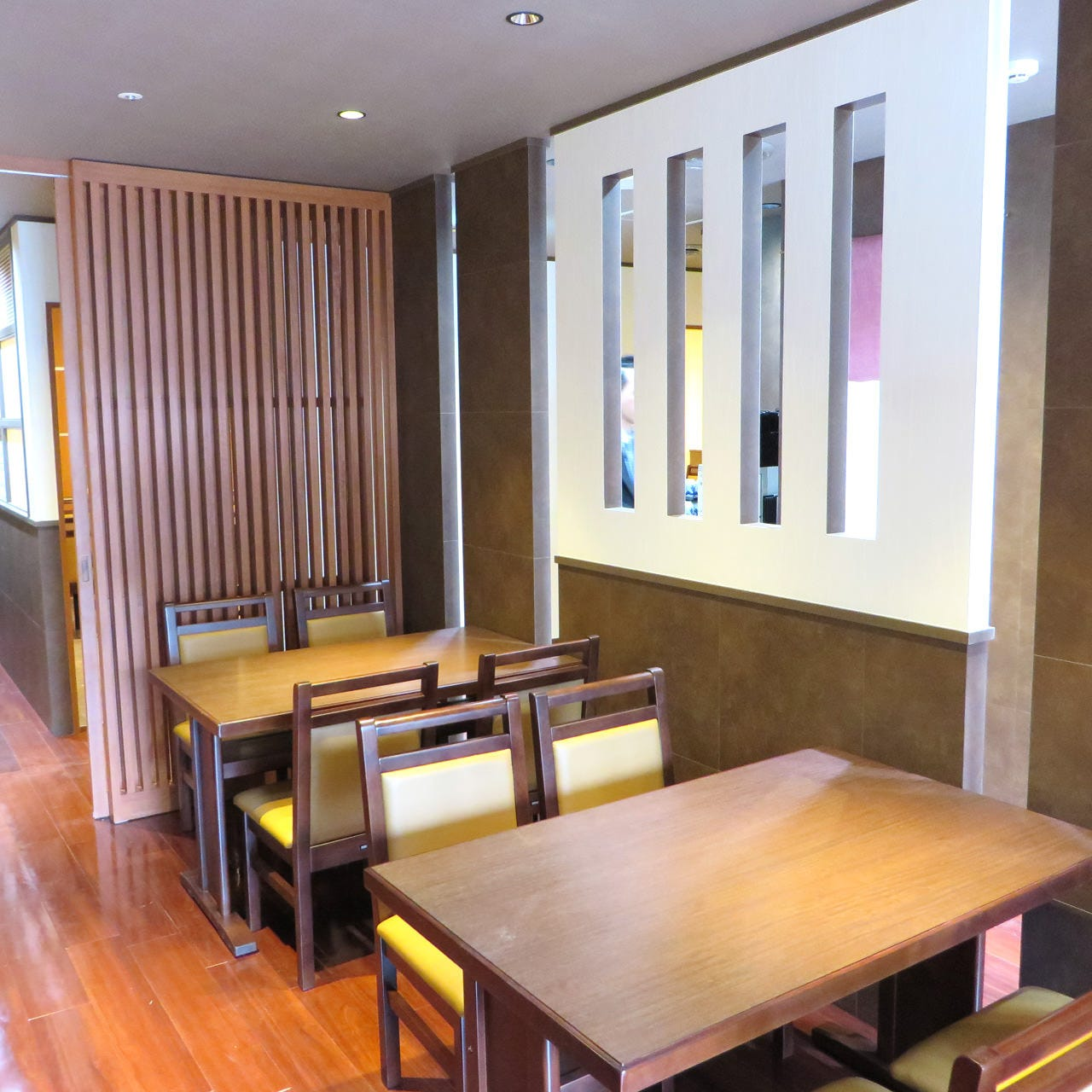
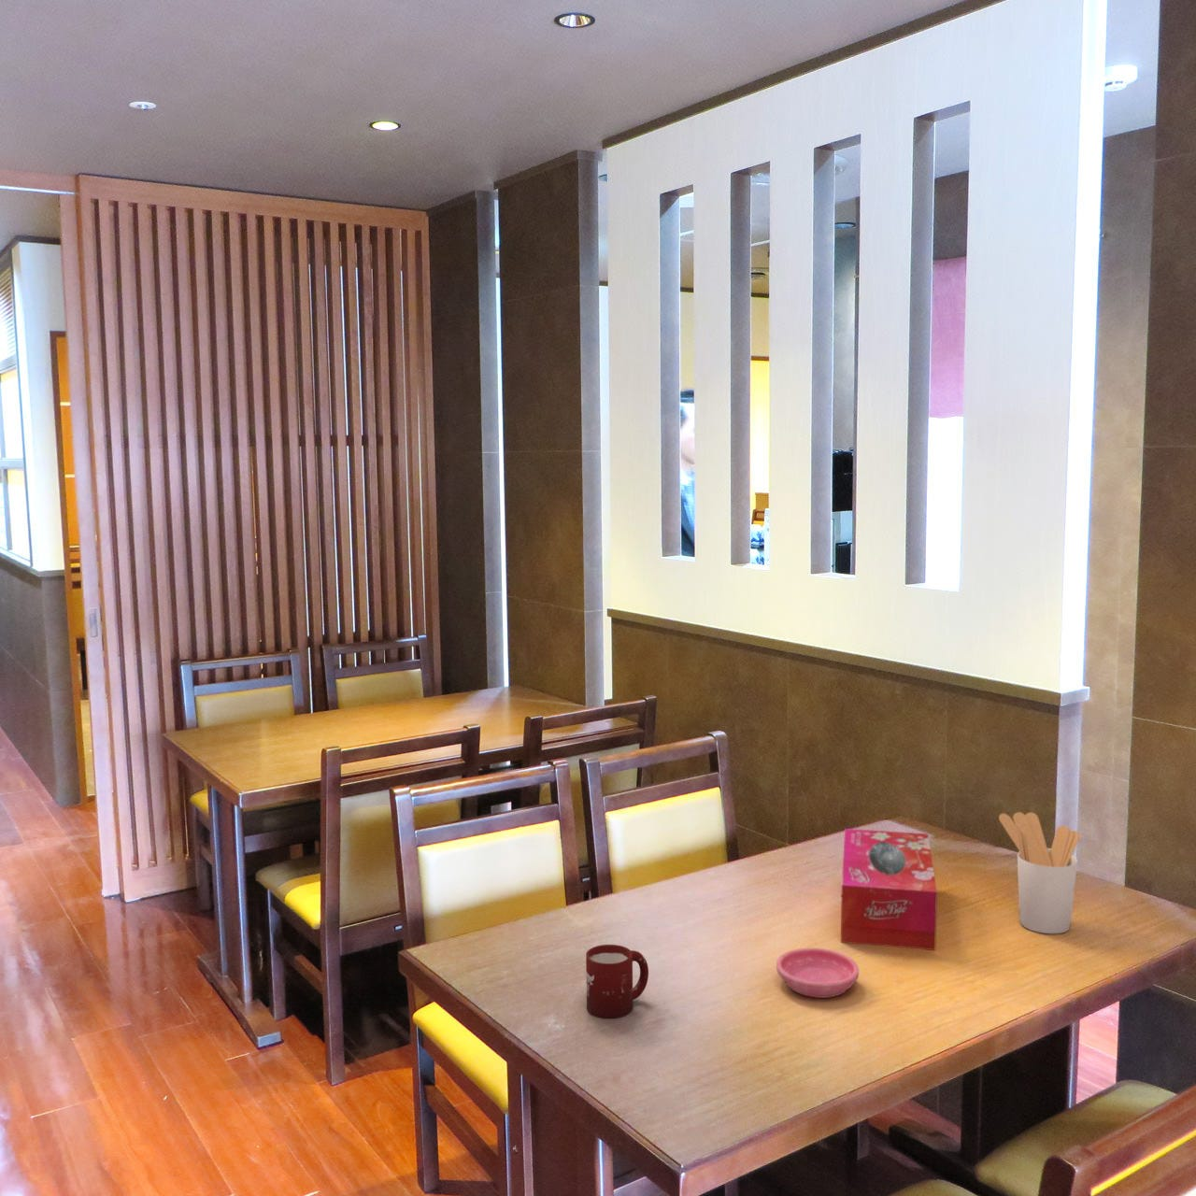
+ saucer [775,946,860,999]
+ cup [585,944,649,1020]
+ utensil holder [998,812,1081,934]
+ tissue box [840,828,939,951]
